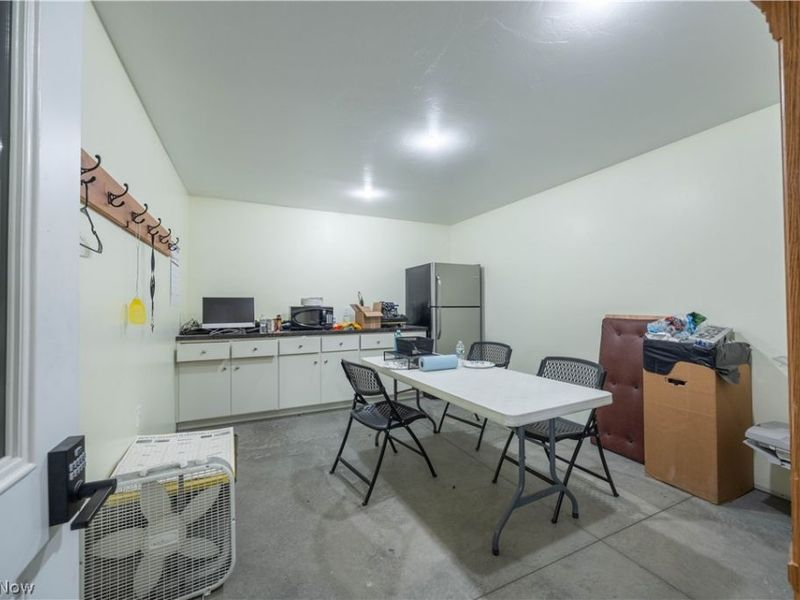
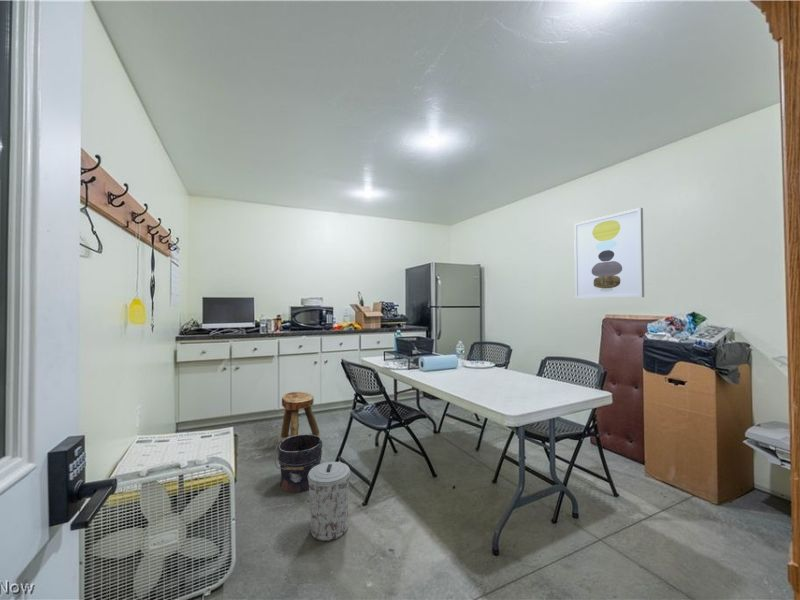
+ bucket [273,434,323,494]
+ wall art [573,207,645,300]
+ trash can [308,461,351,542]
+ stool [277,391,320,444]
